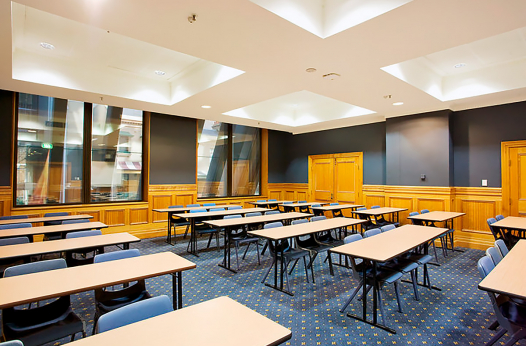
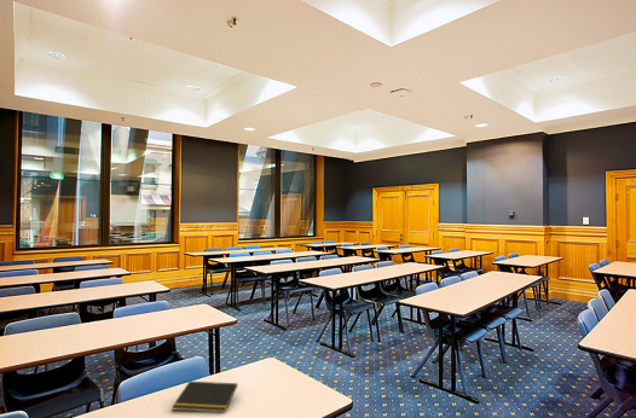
+ notepad [170,381,238,414]
